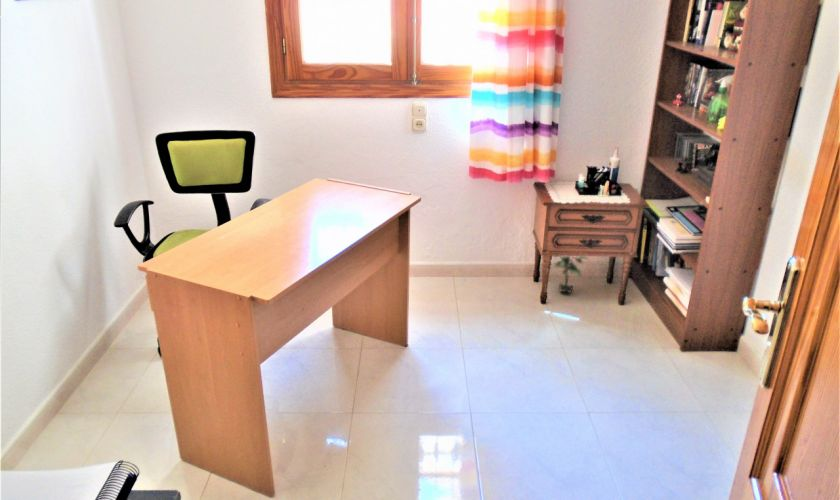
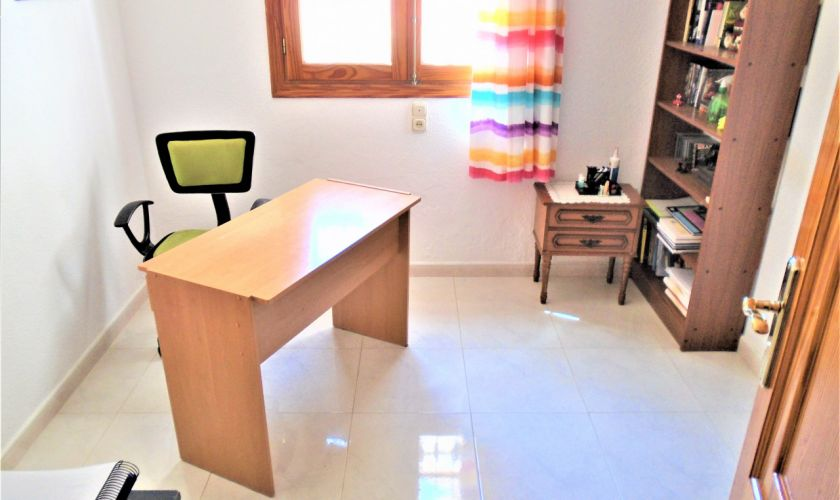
- potted plant [550,254,589,294]
